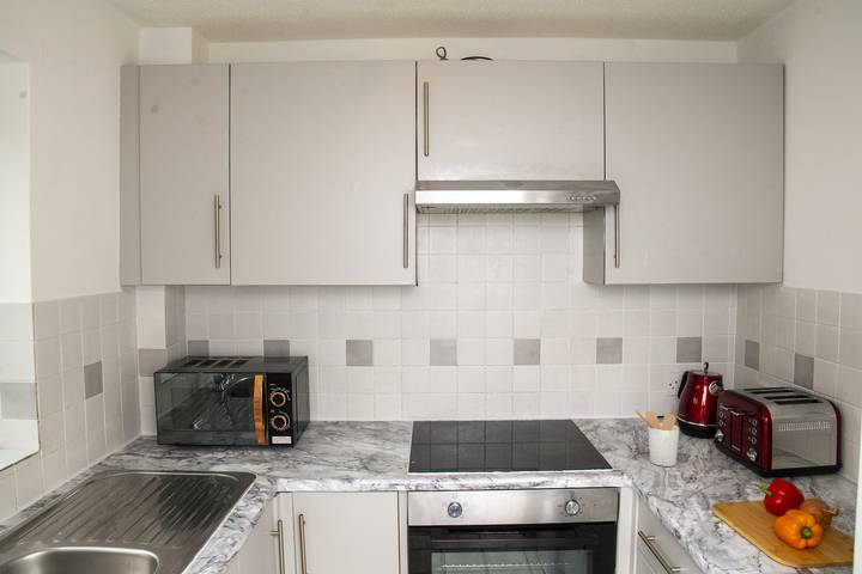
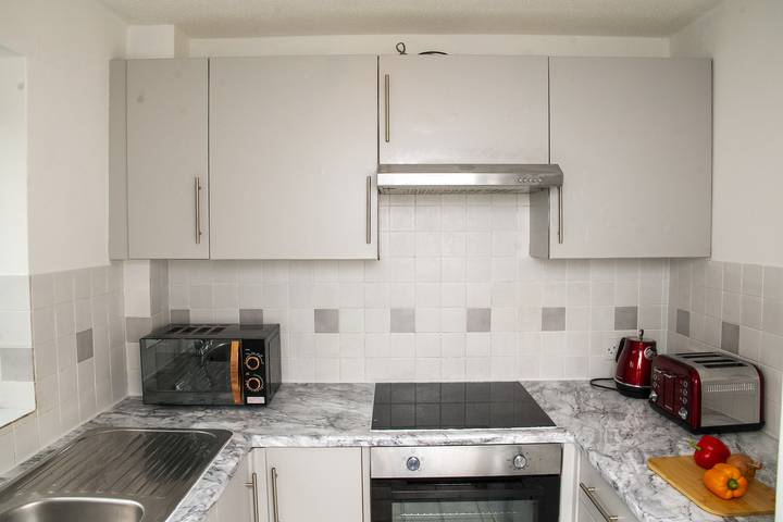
- utensil holder [635,409,680,468]
